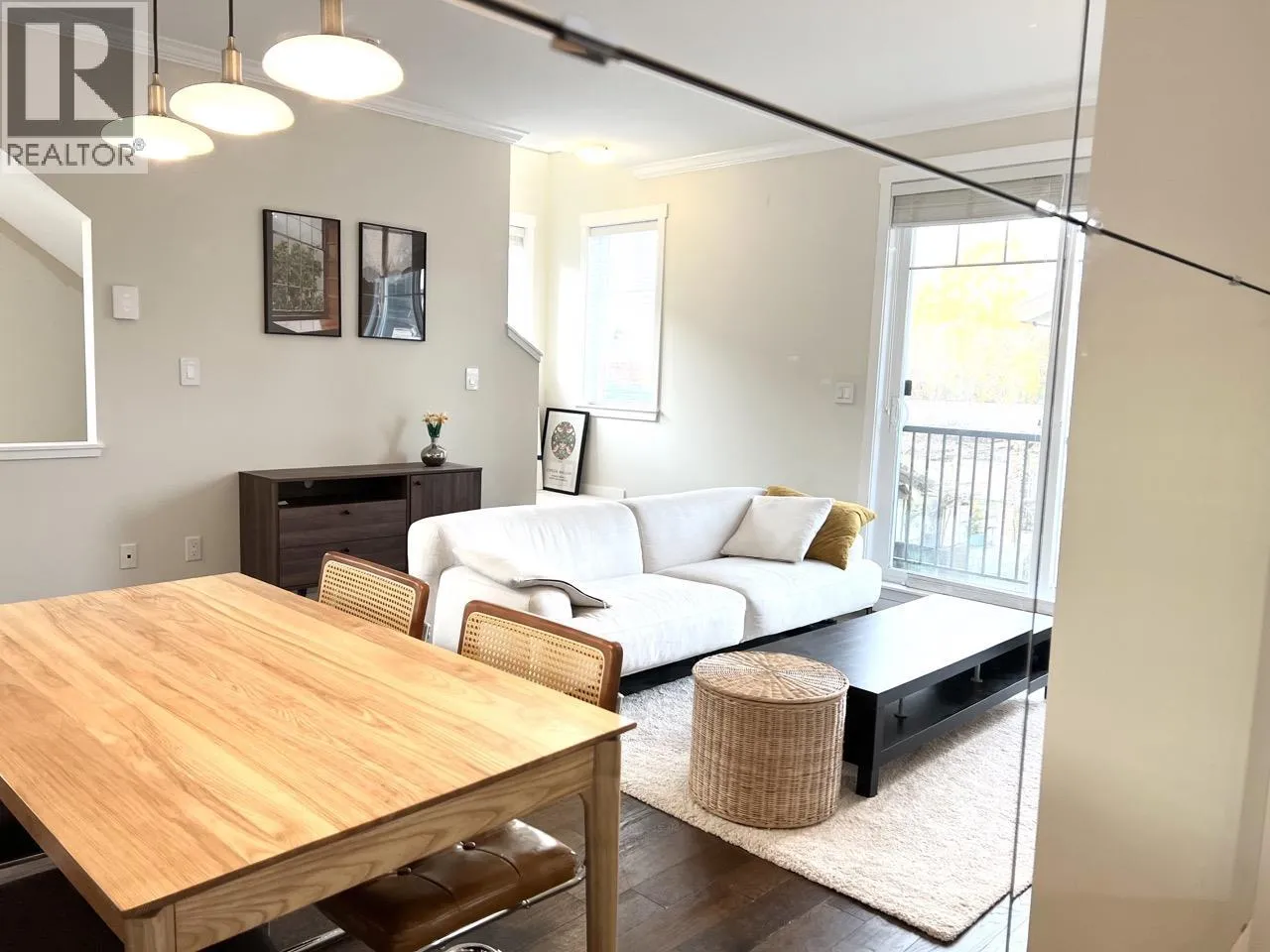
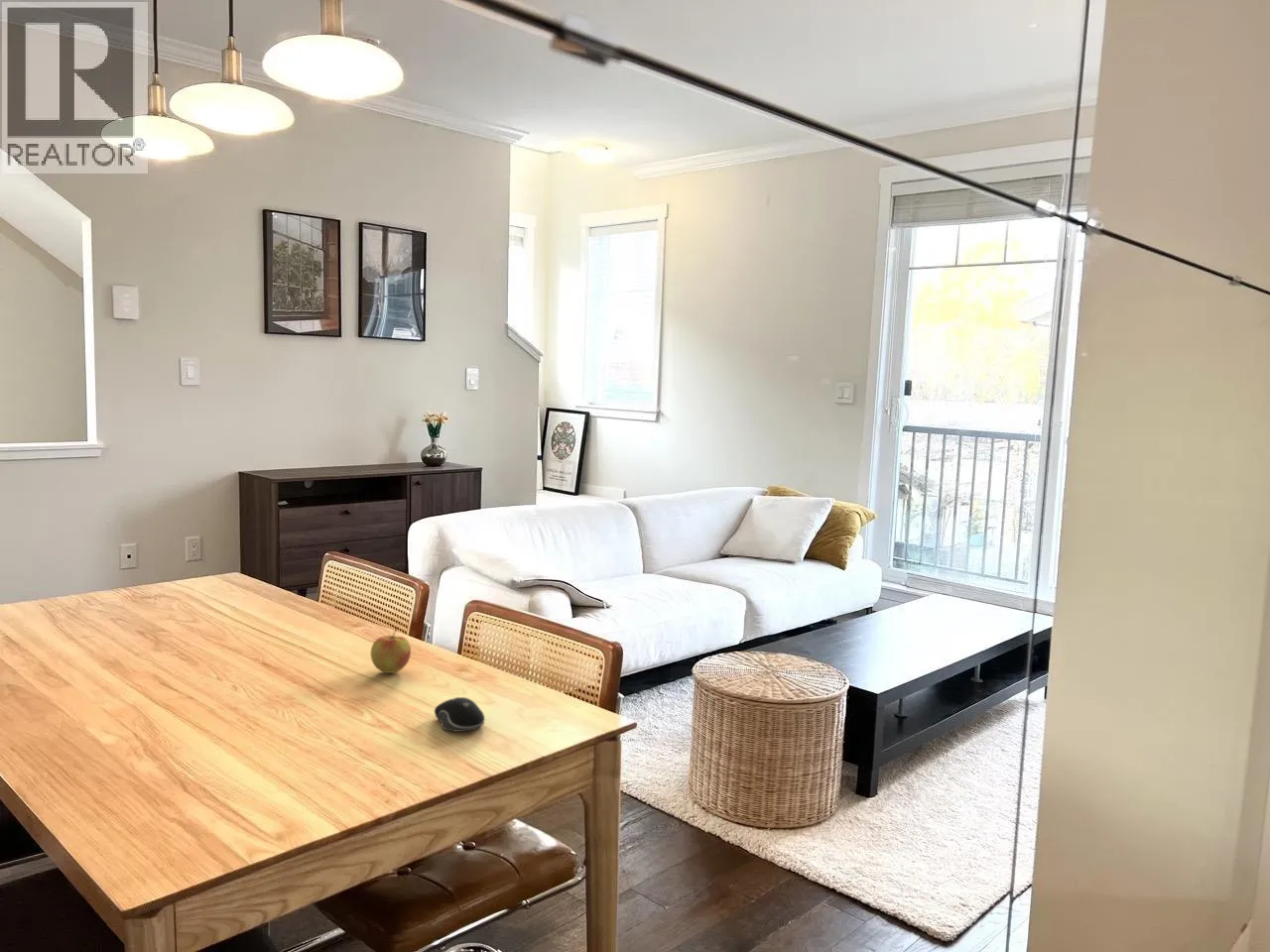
+ apple [370,626,412,674]
+ computer mouse [434,696,485,733]
